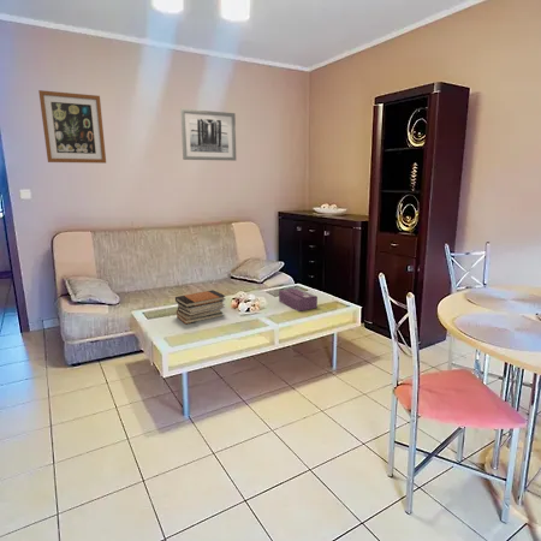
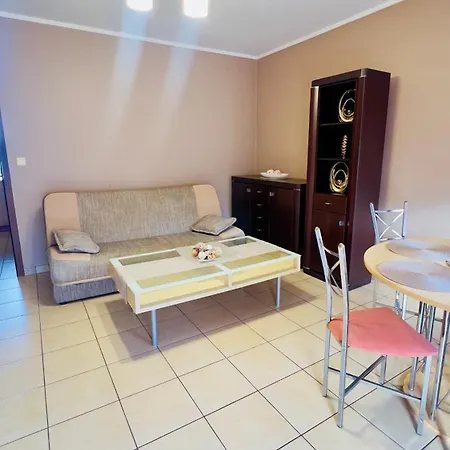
- book stack [174,289,226,325]
- wall art [37,89,107,165]
- tissue box [278,286,319,313]
- wall art [179,108,237,162]
